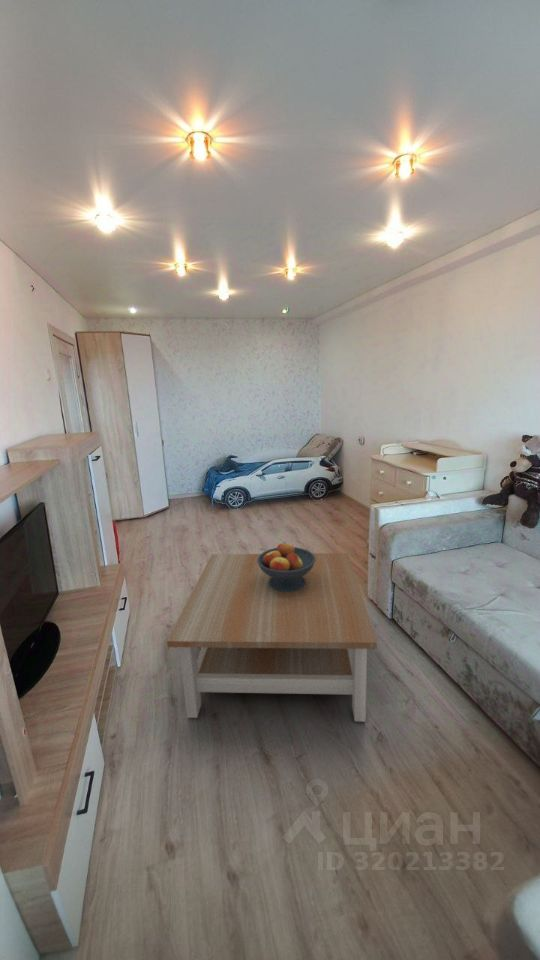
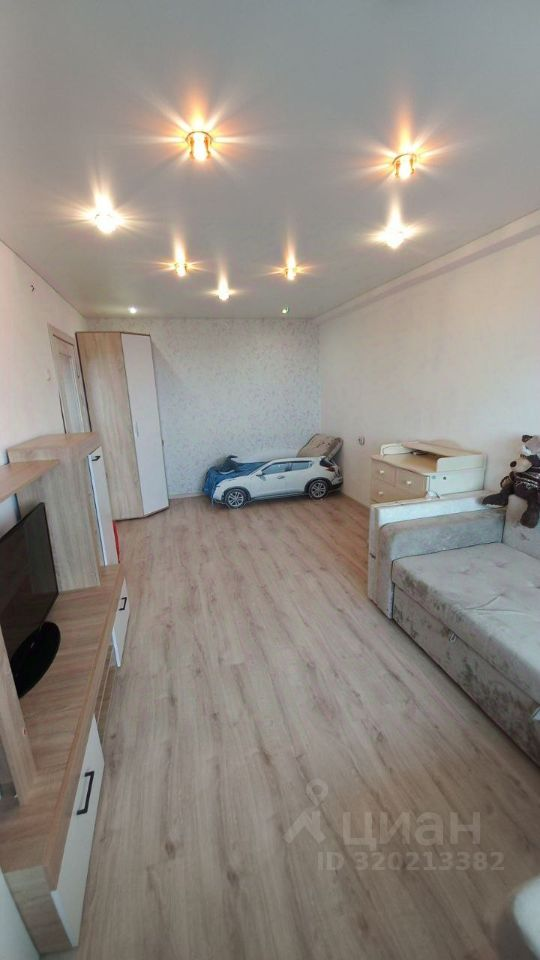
- coffee table [166,552,378,723]
- fruit bowl [257,542,316,592]
